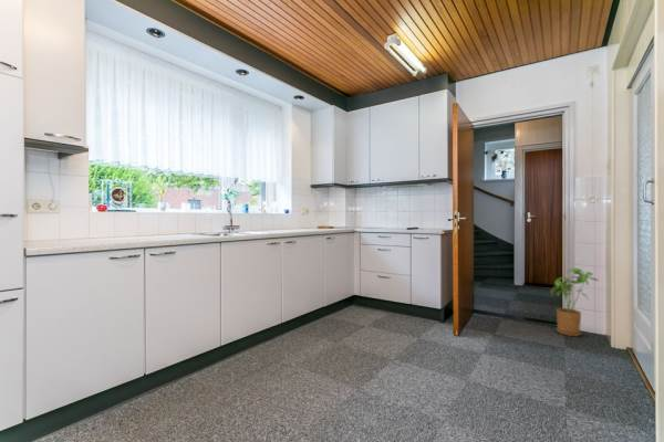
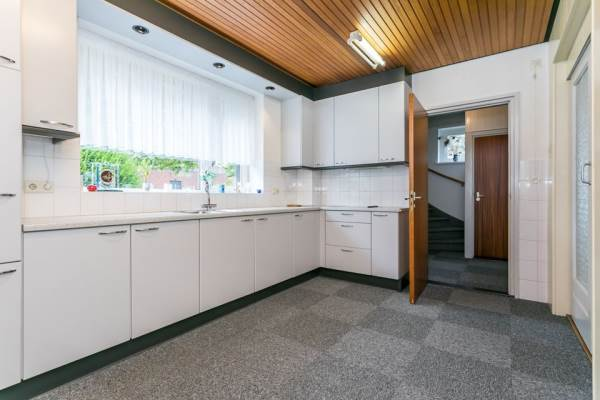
- house plant [549,267,600,337]
